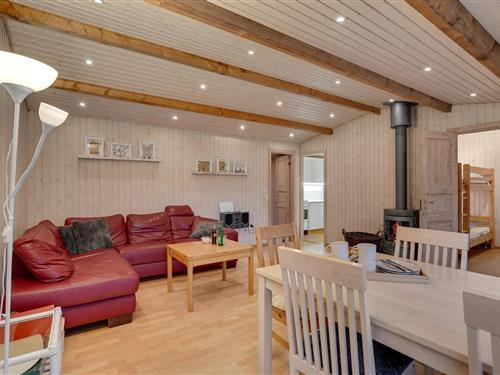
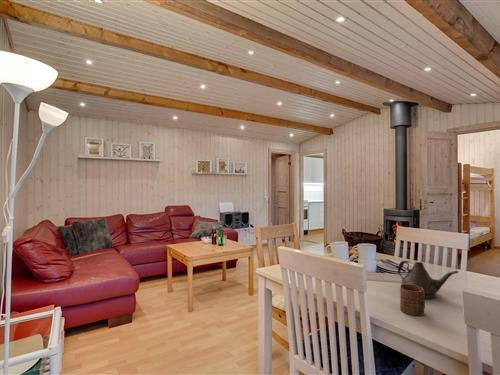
+ teapot [397,260,459,300]
+ cup [399,284,426,317]
